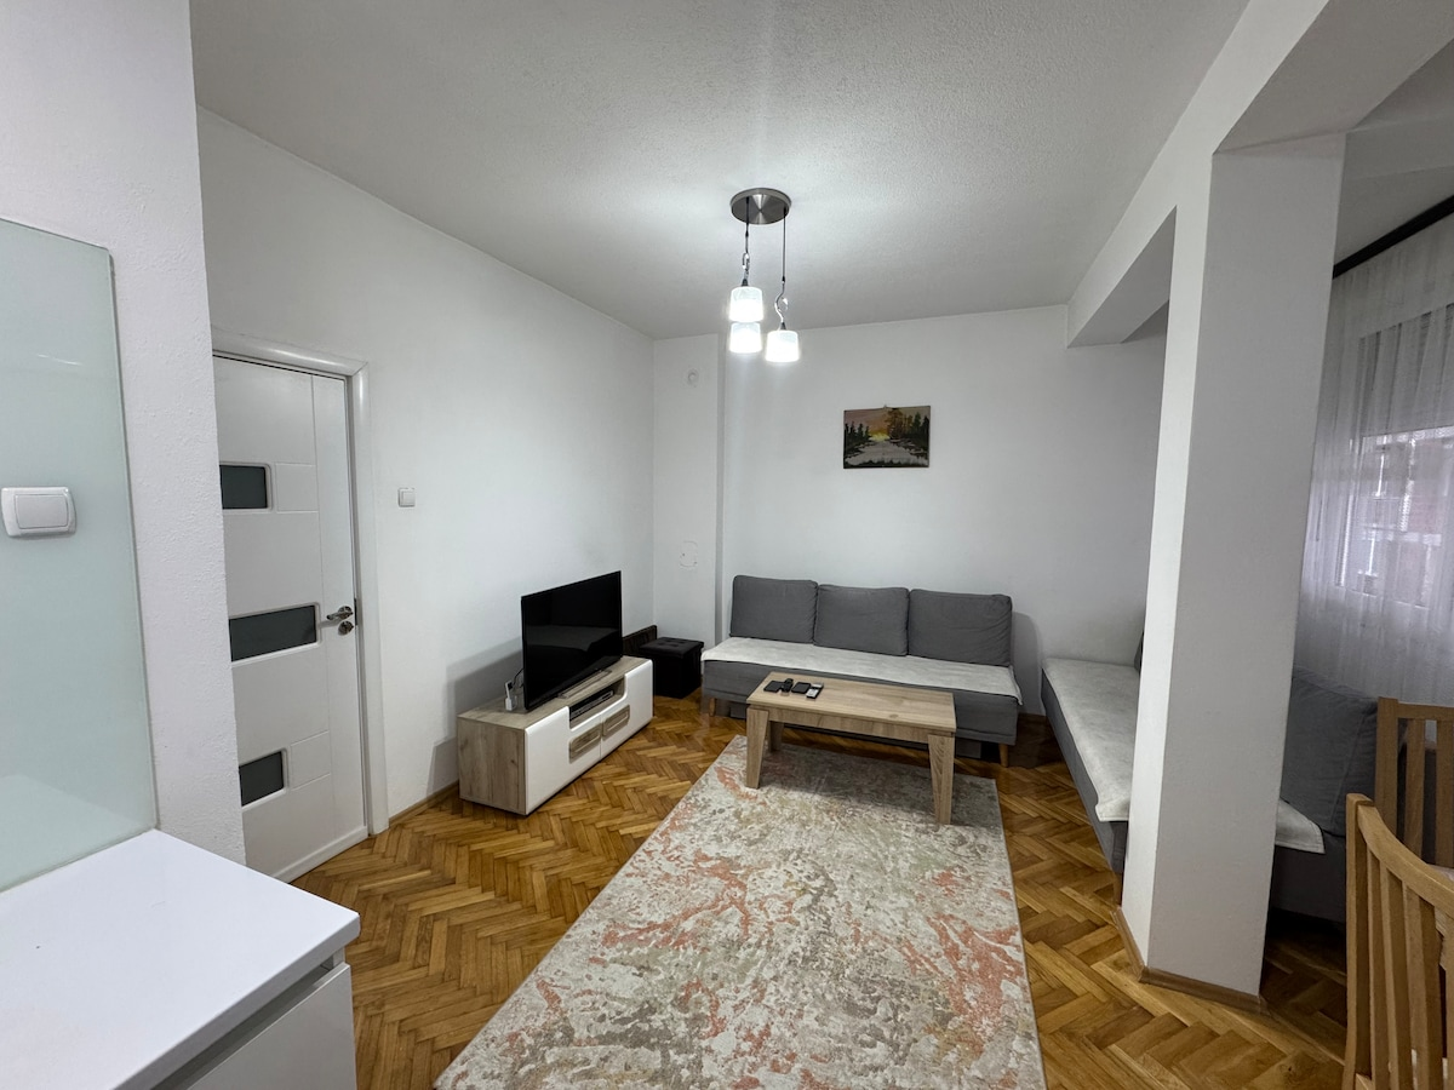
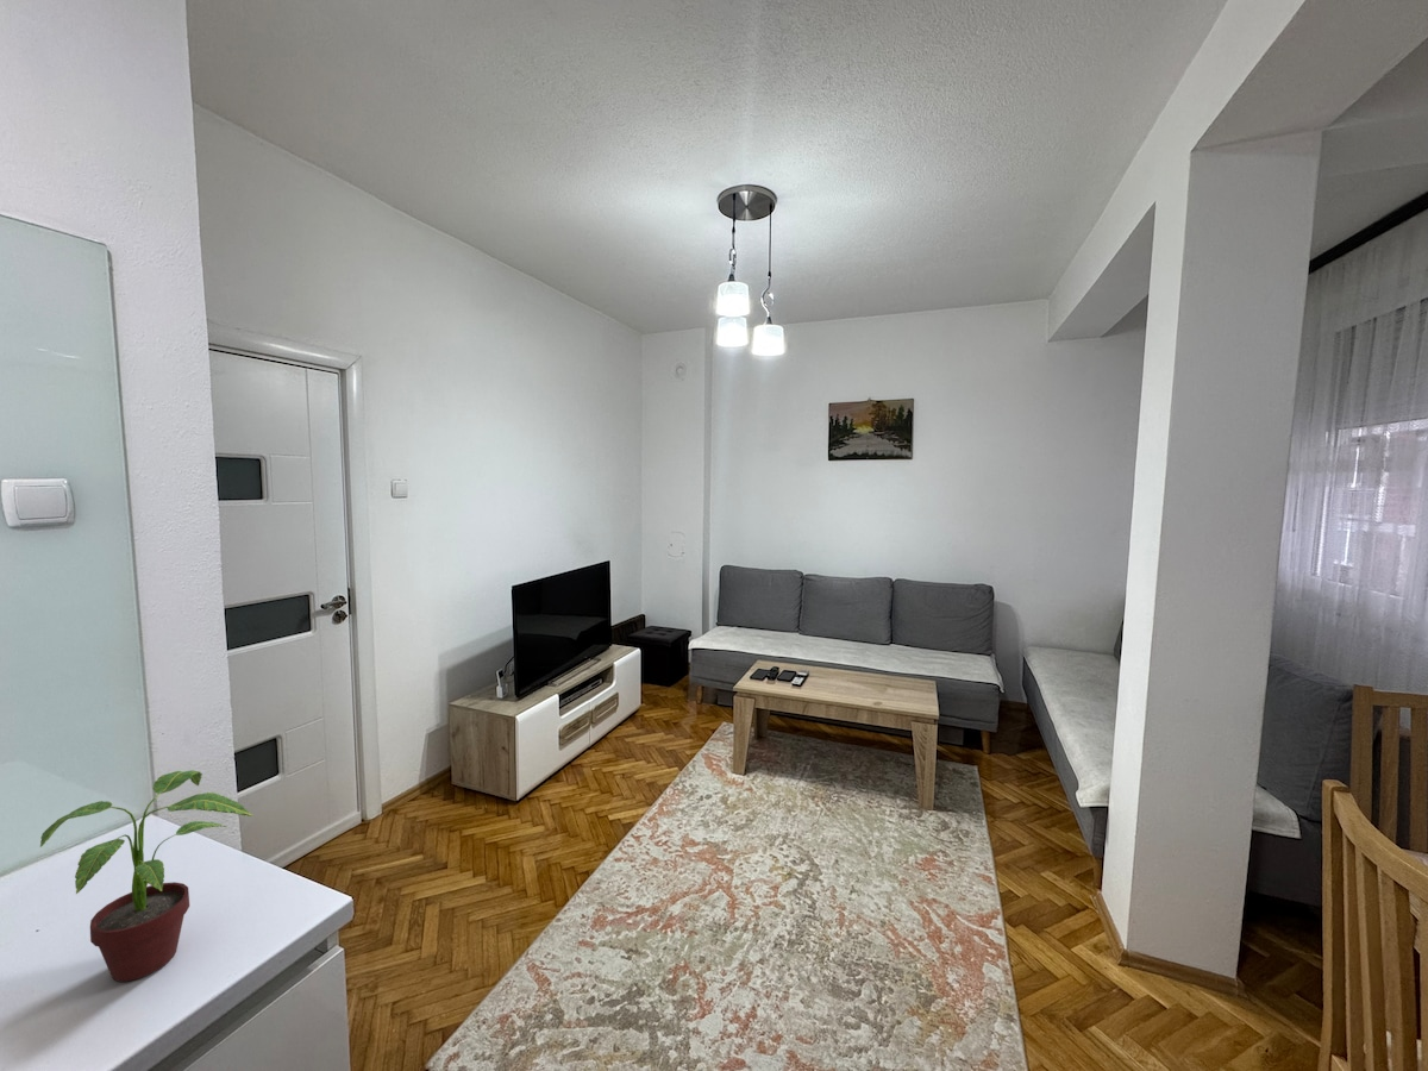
+ potted plant [39,769,255,983]
